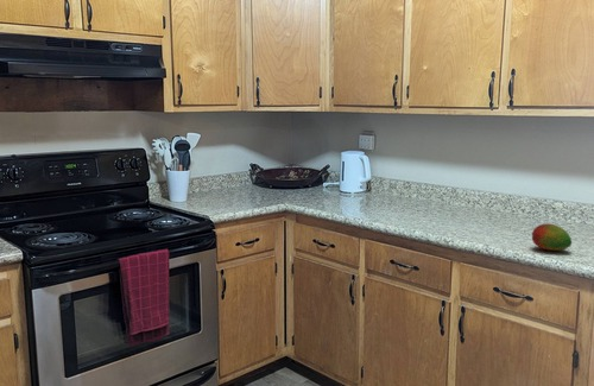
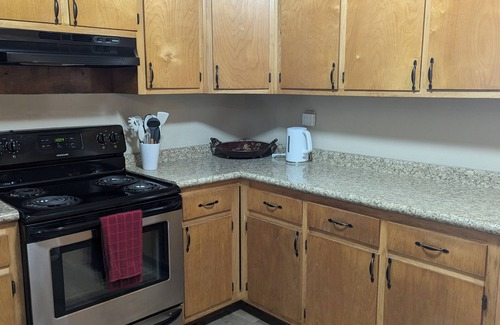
- fruit [531,222,573,252]
